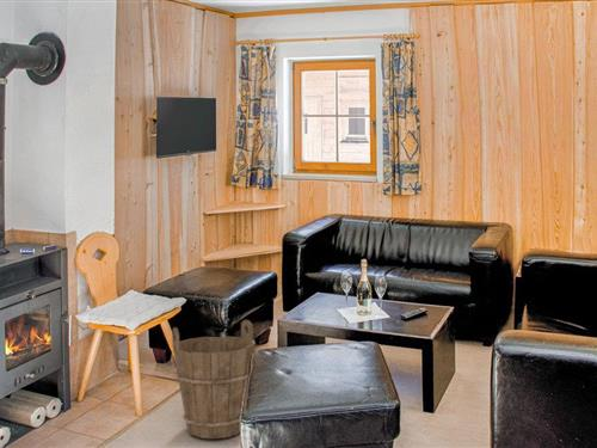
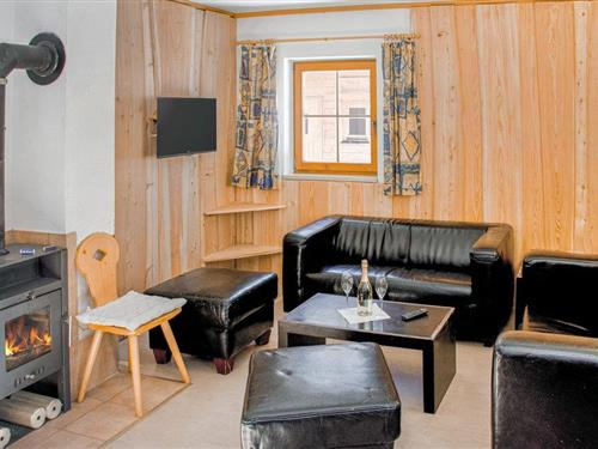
- bucket [171,319,257,440]
